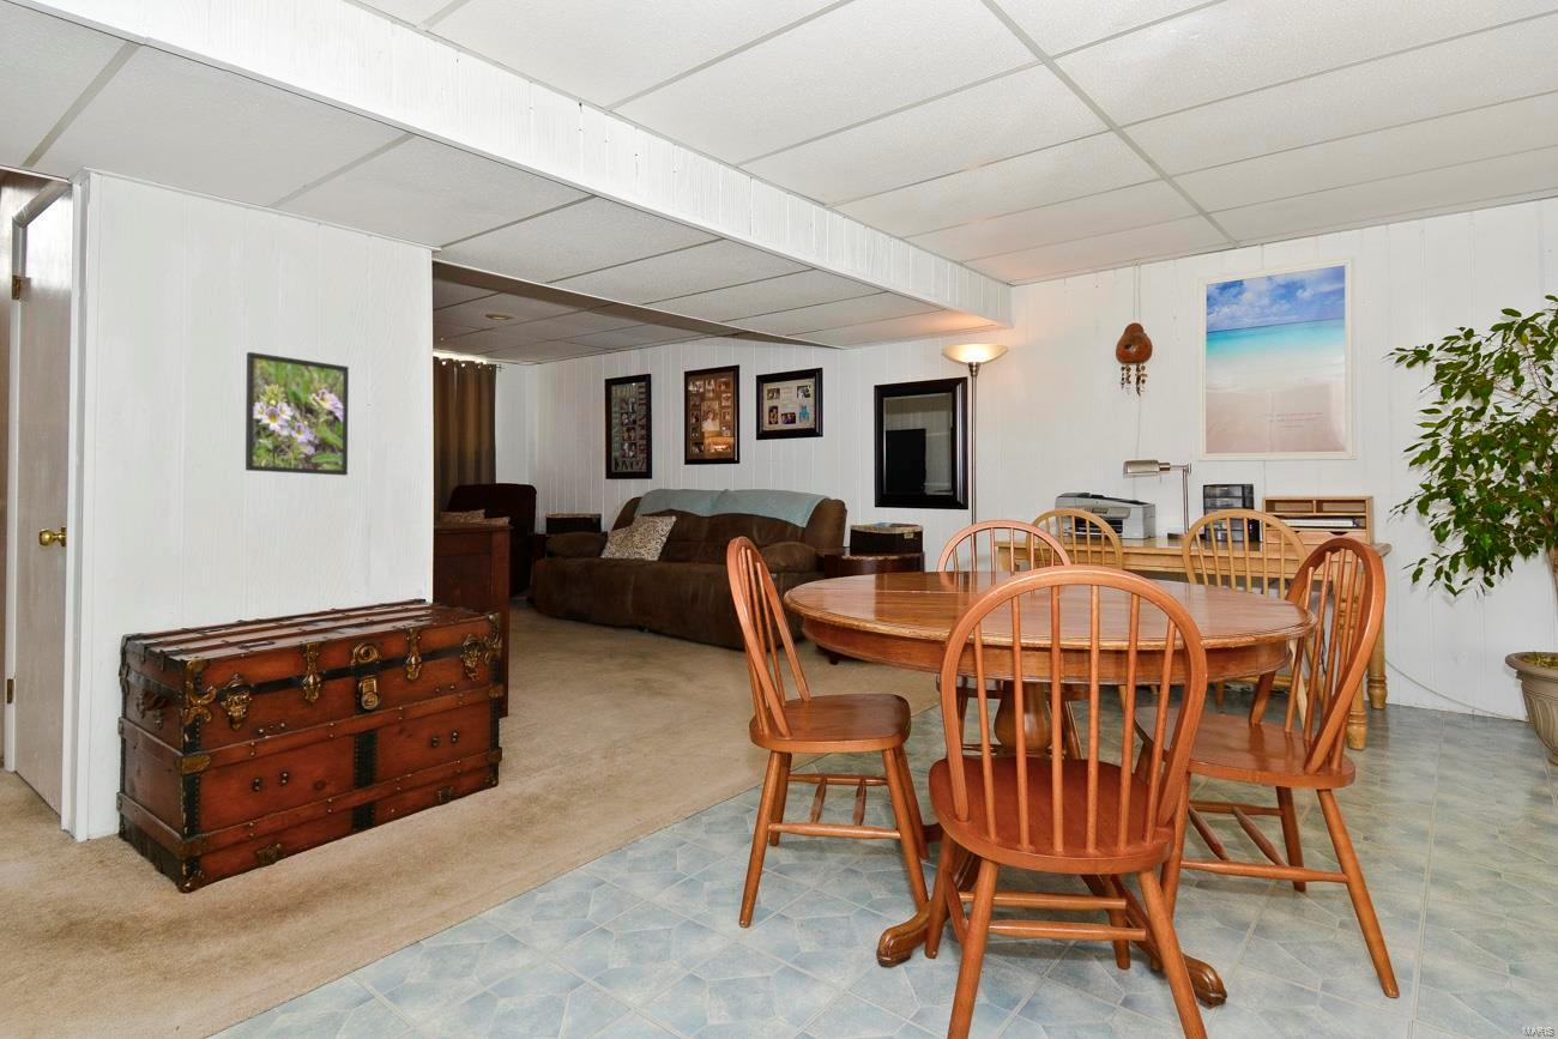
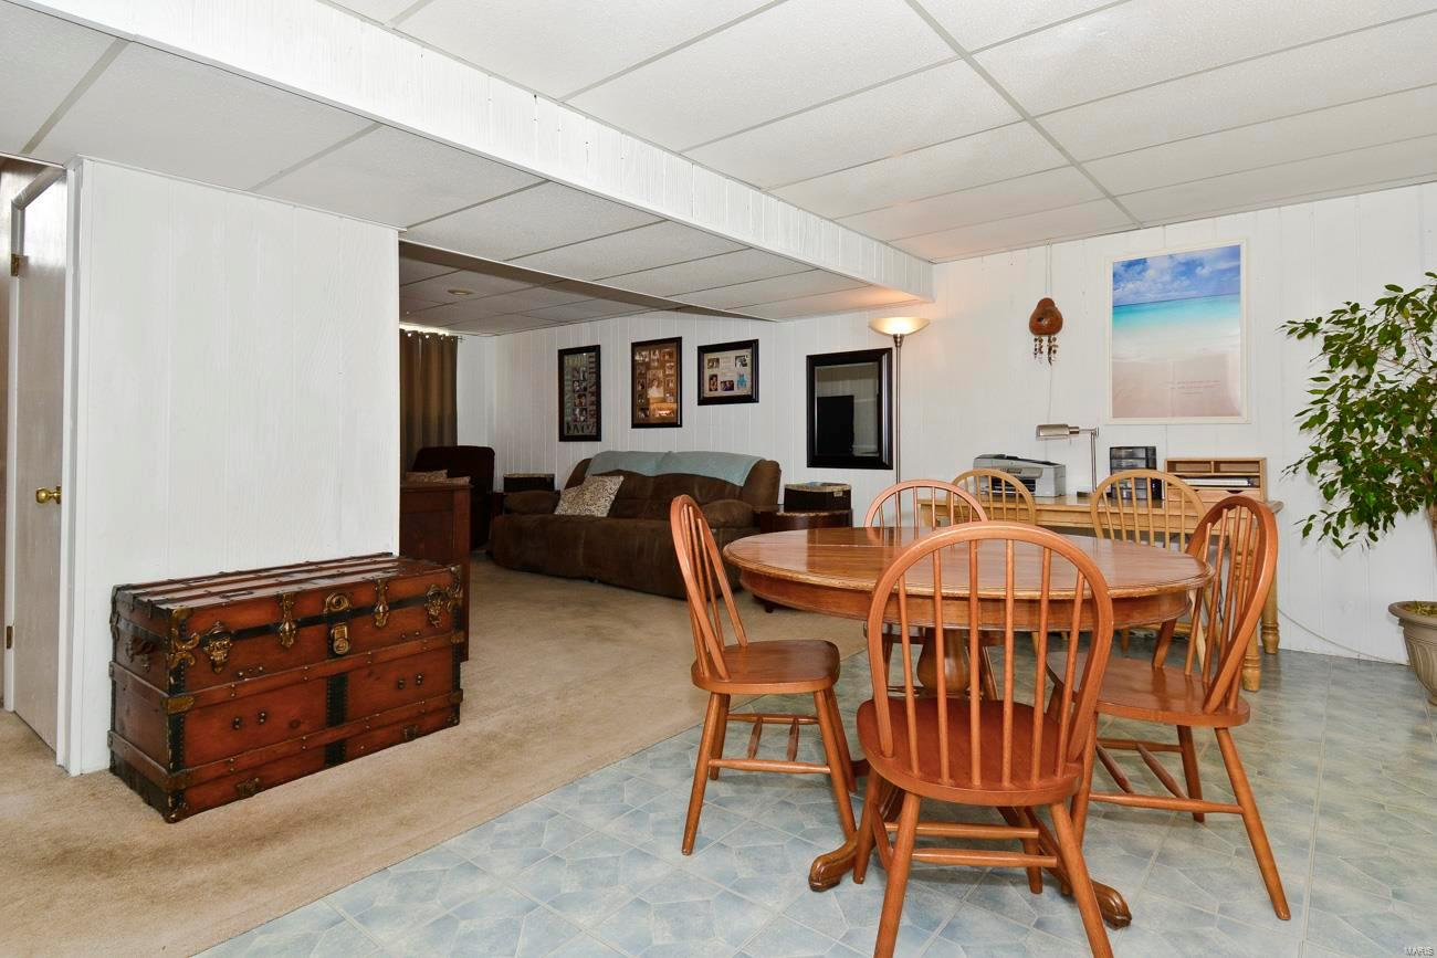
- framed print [244,351,350,477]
